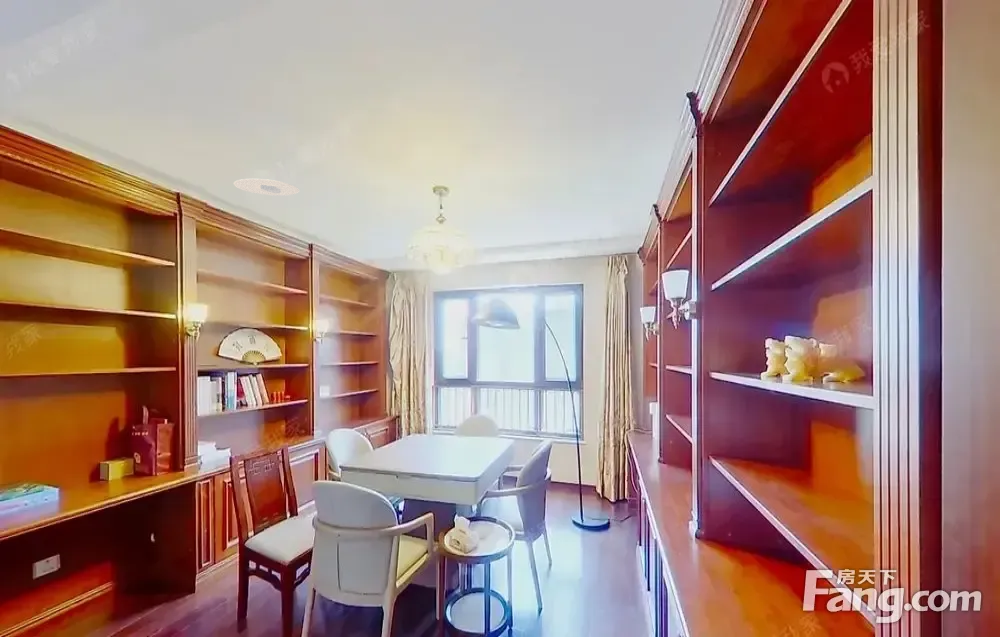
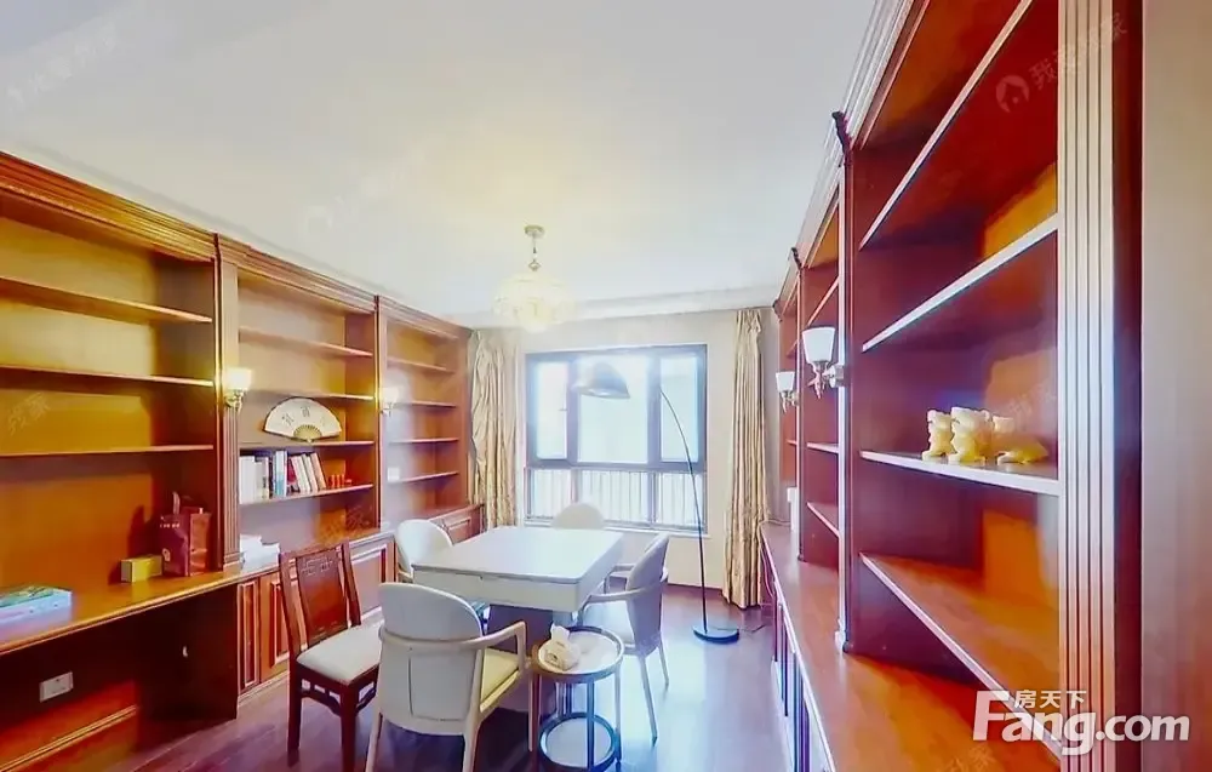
- recessed light [233,178,300,197]
